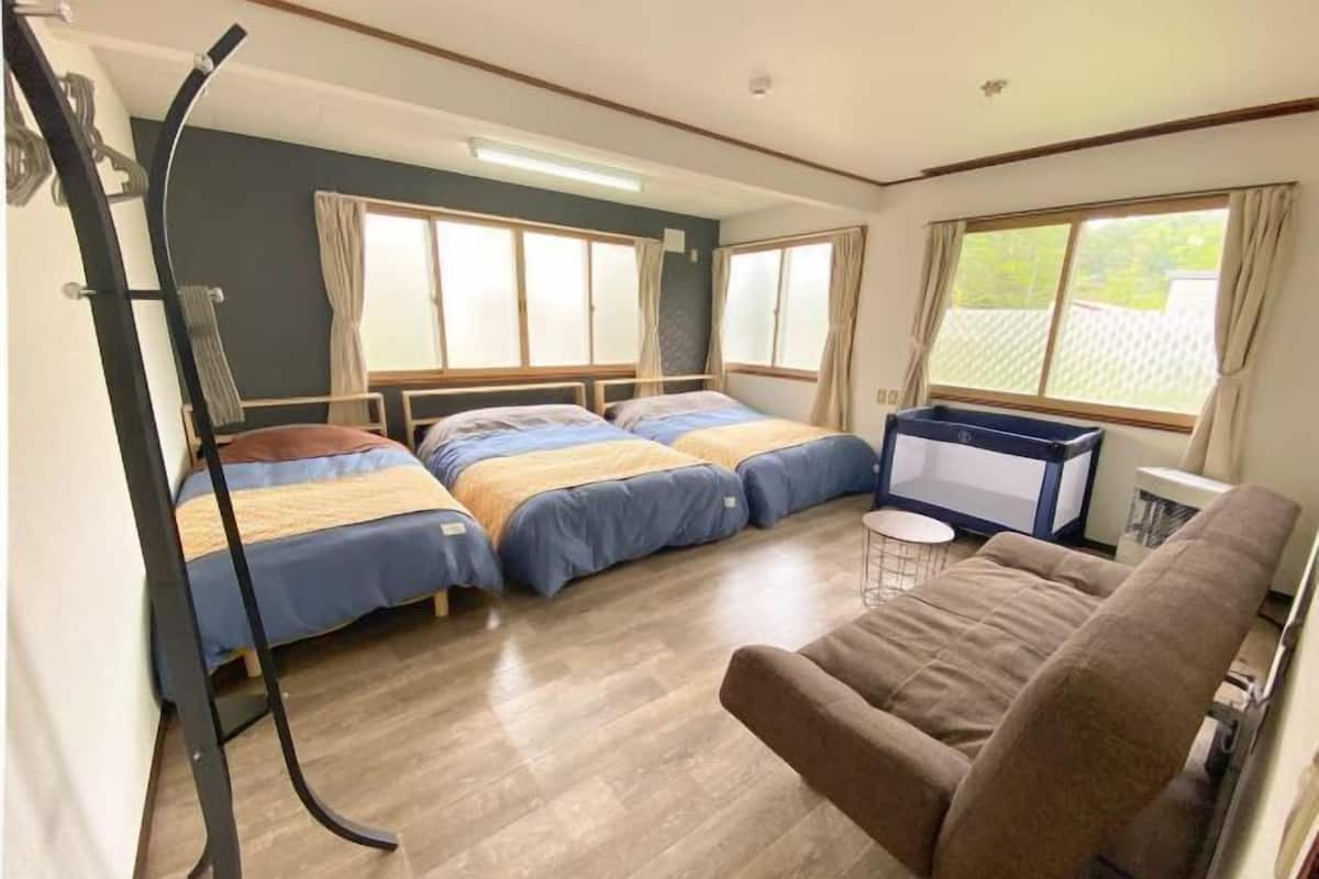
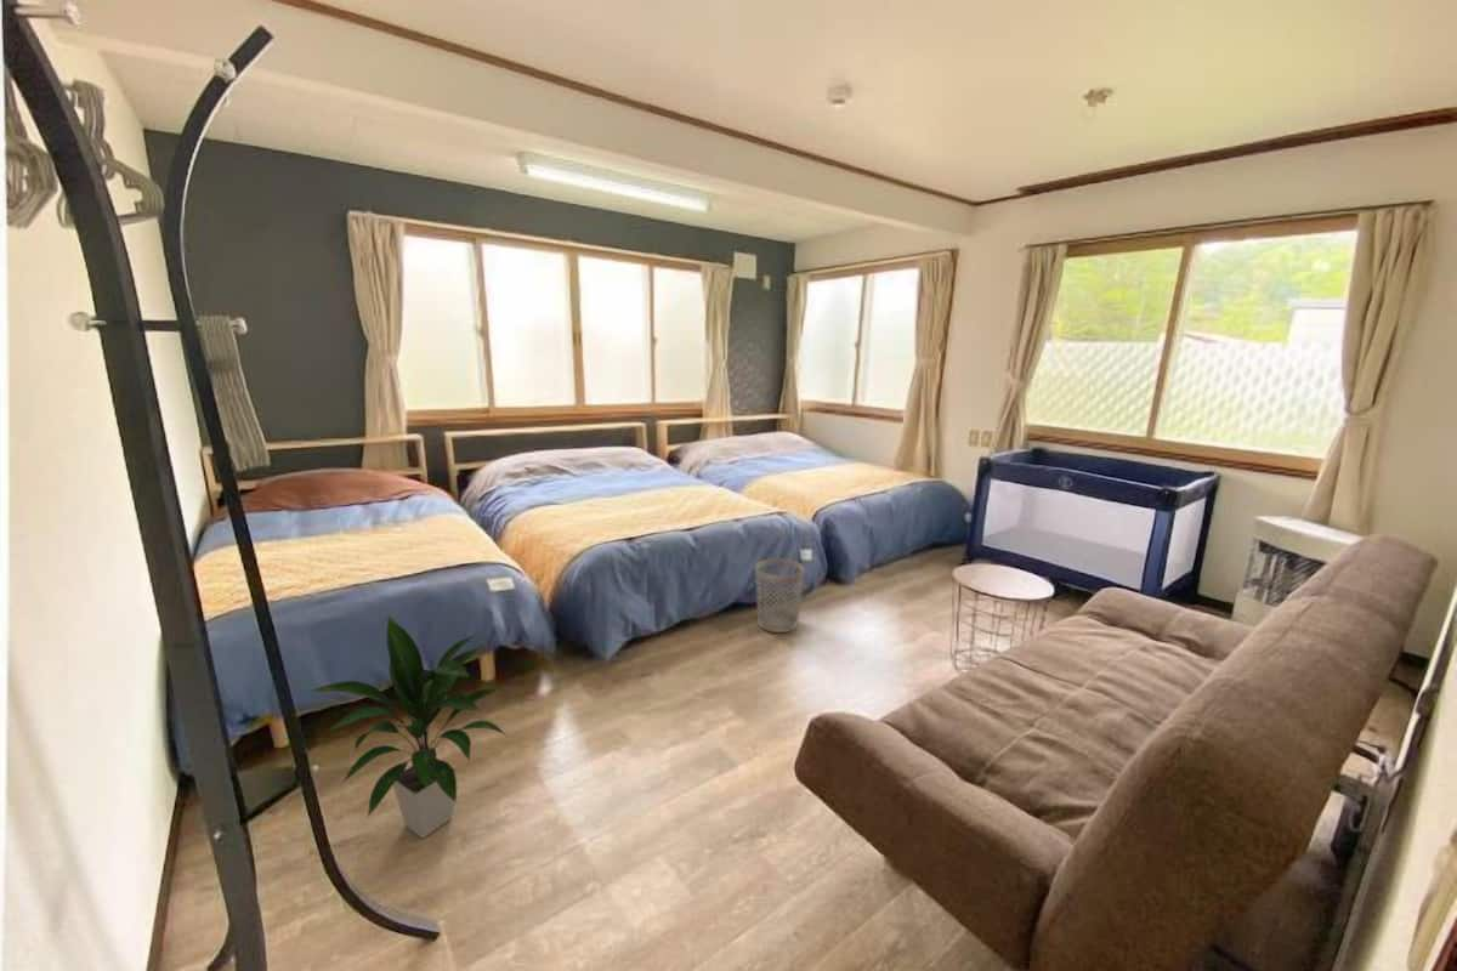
+ wastebasket [754,557,806,634]
+ indoor plant [308,614,509,839]
